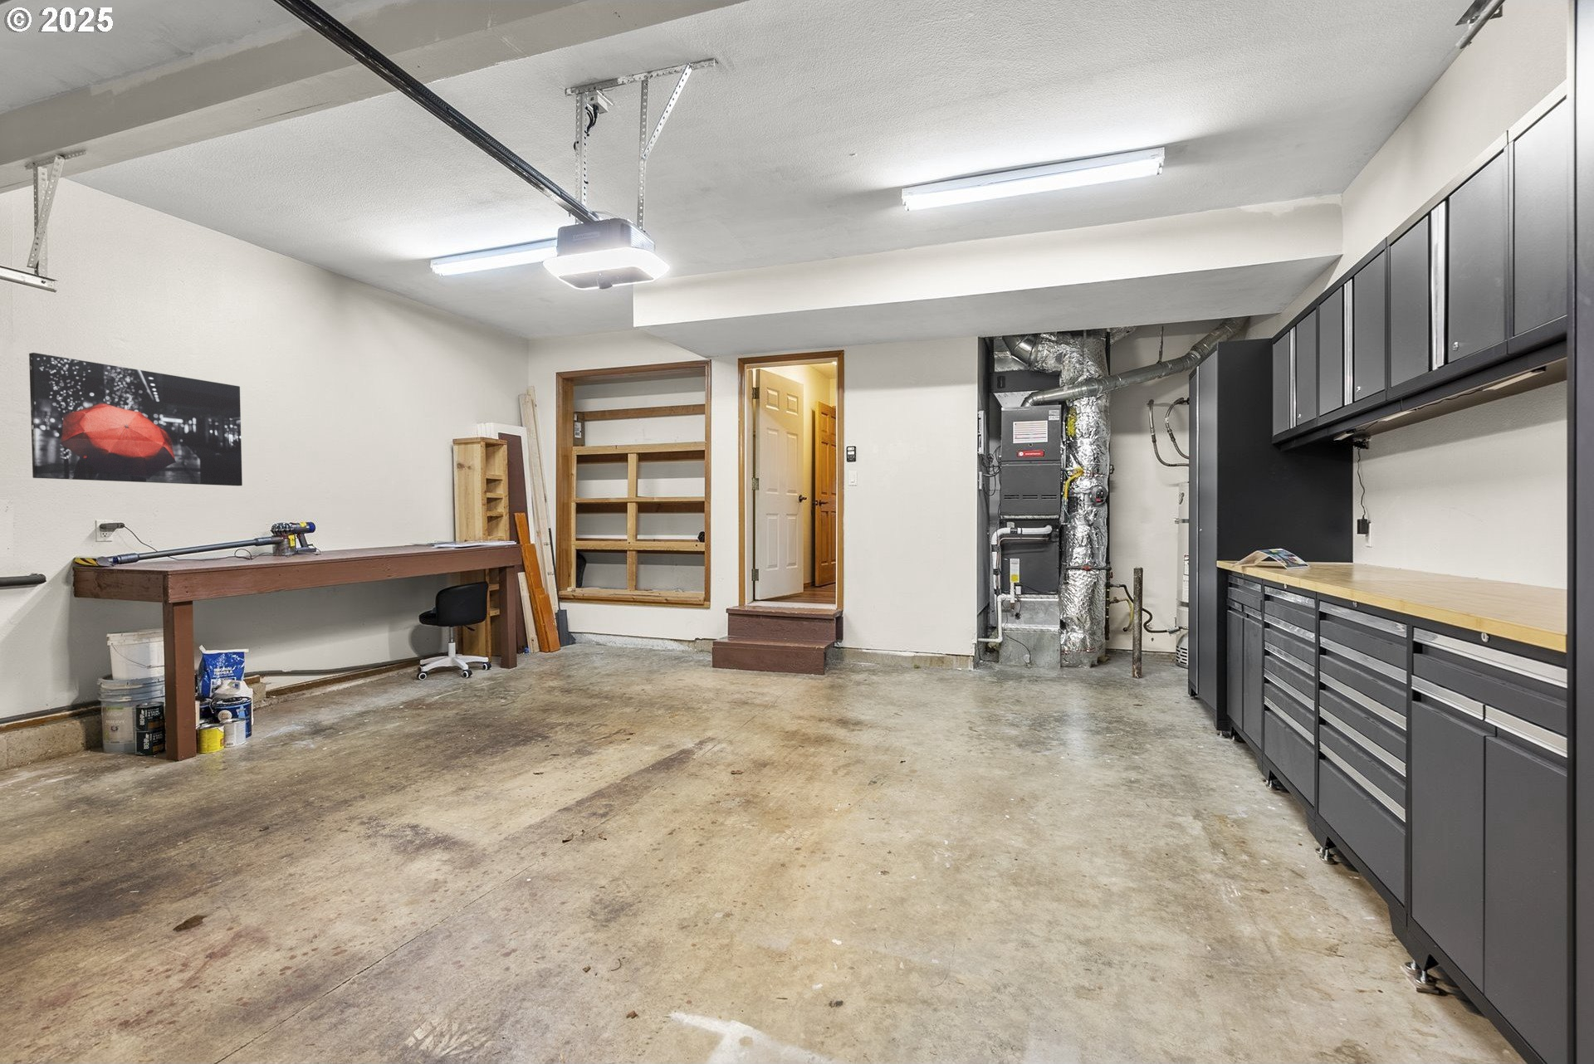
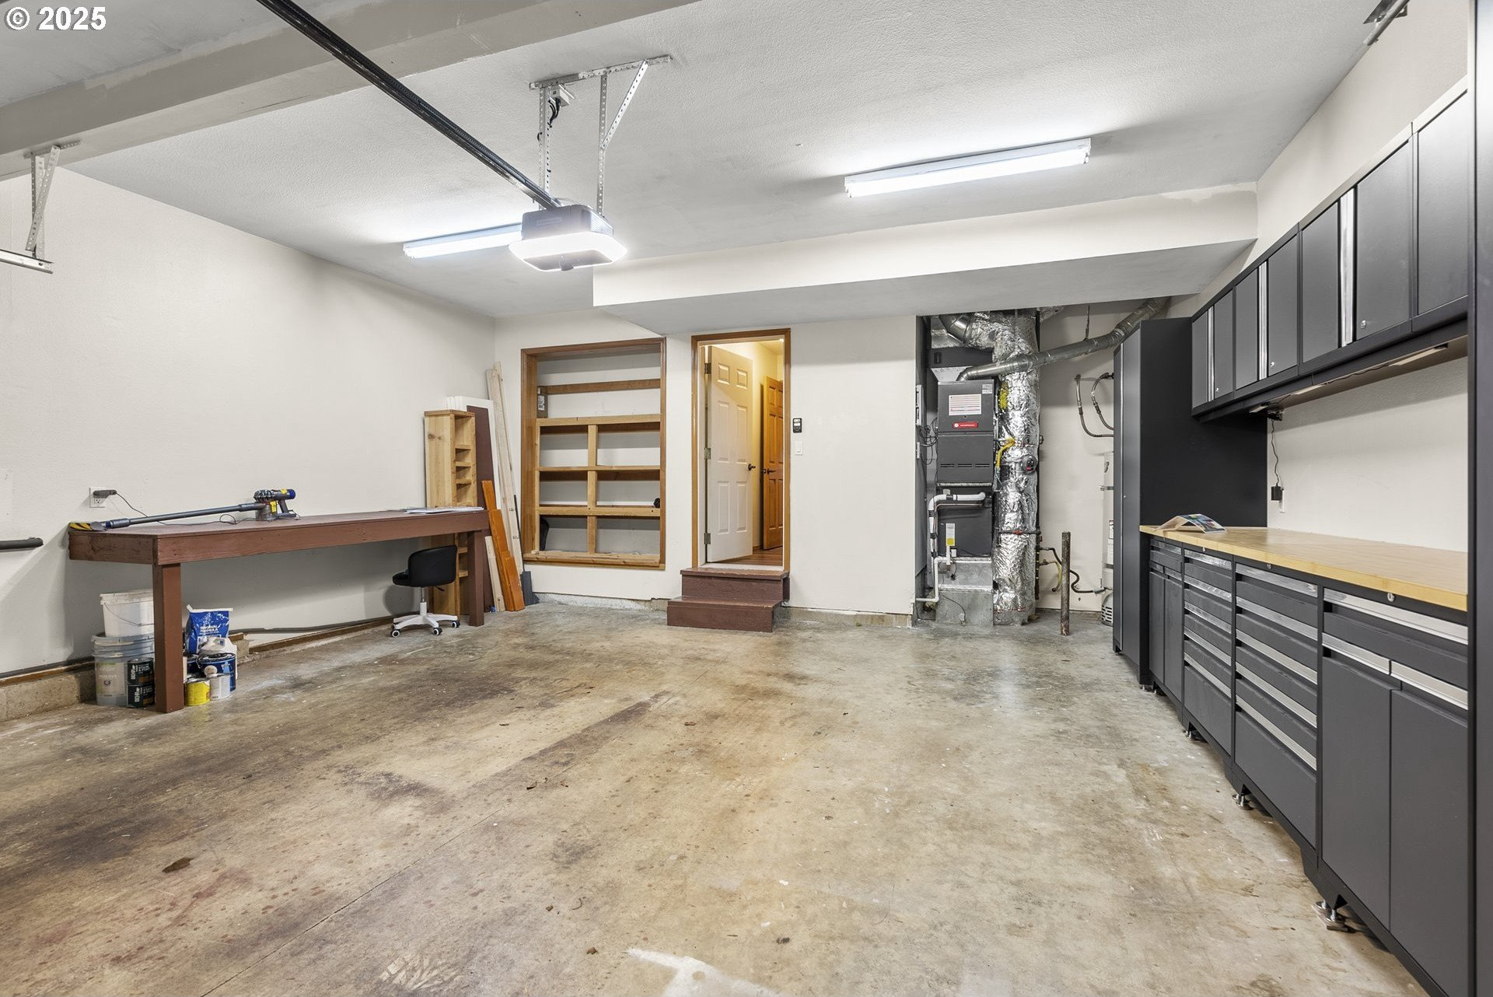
- wall art [29,352,243,487]
